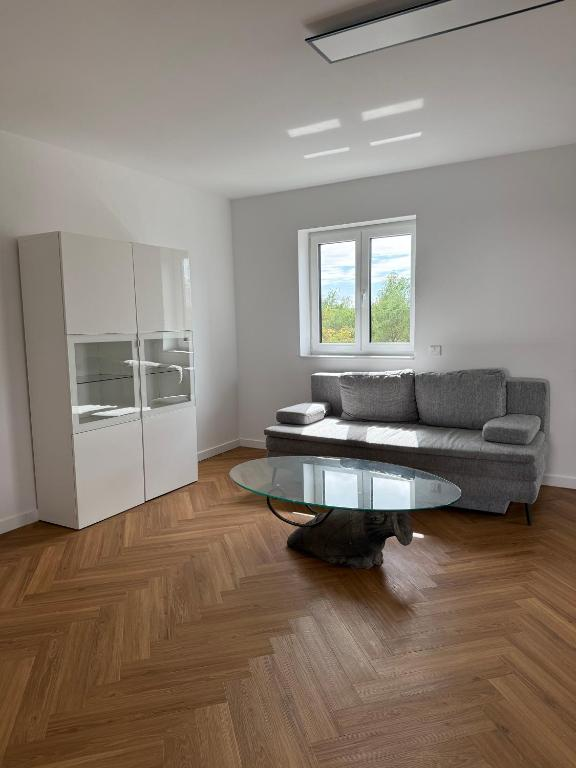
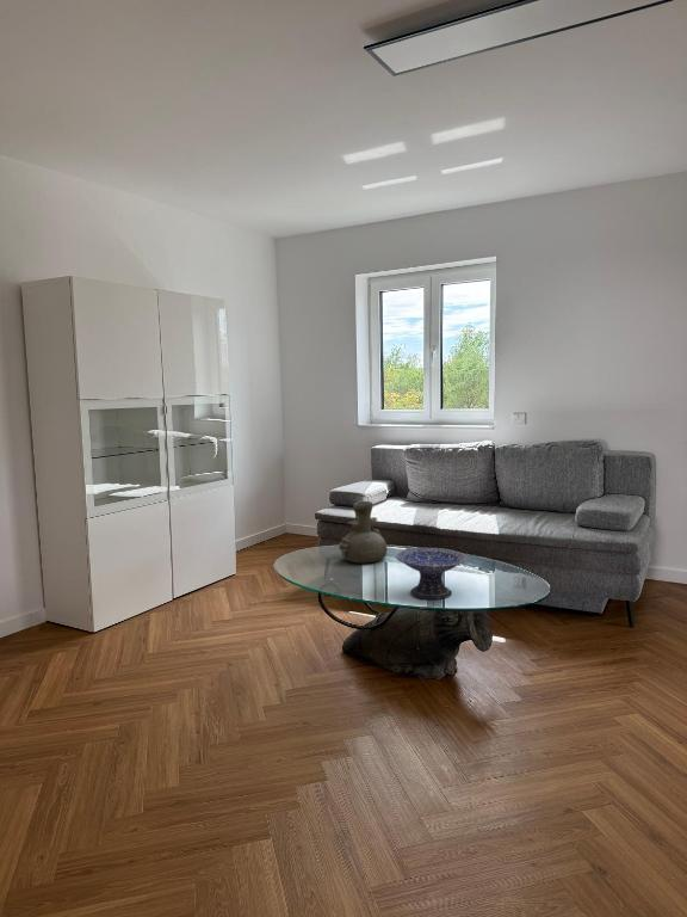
+ vase [338,500,389,564]
+ decorative bowl [395,547,468,601]
